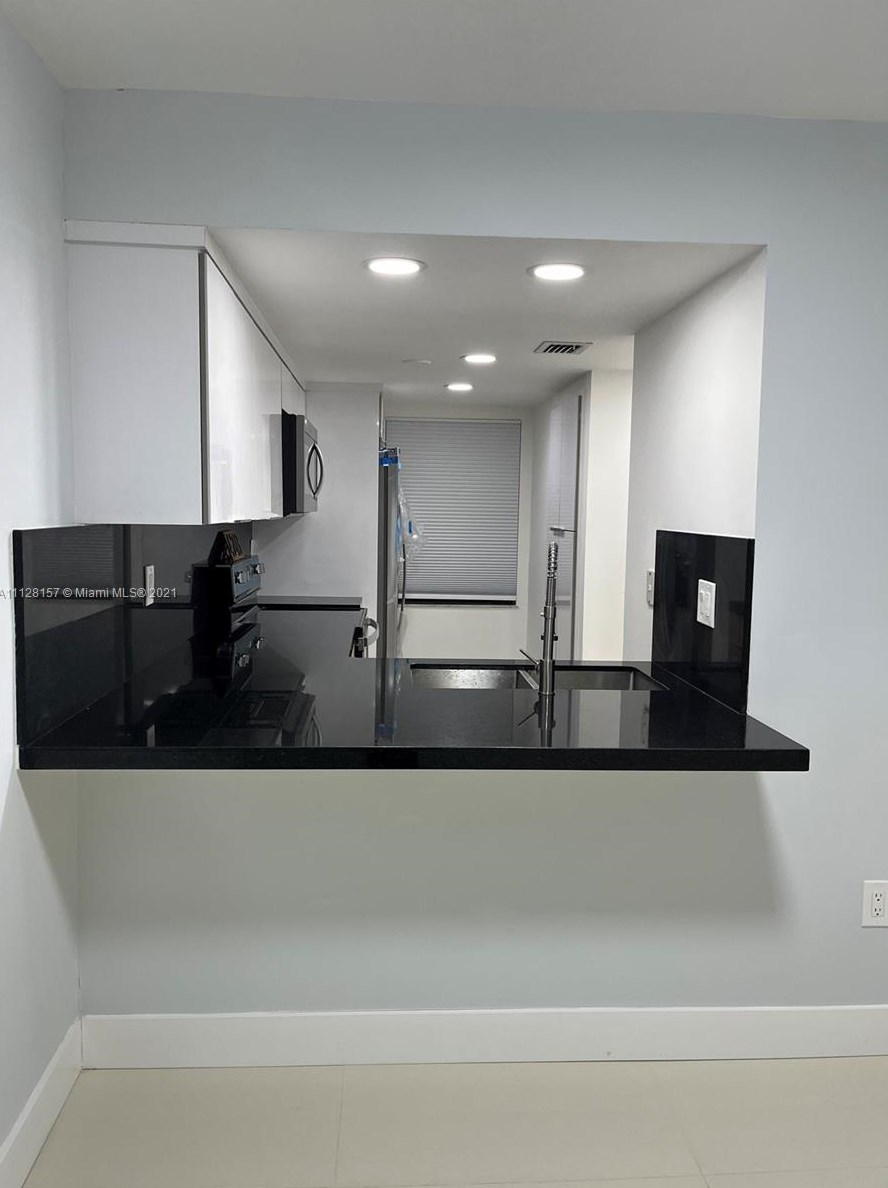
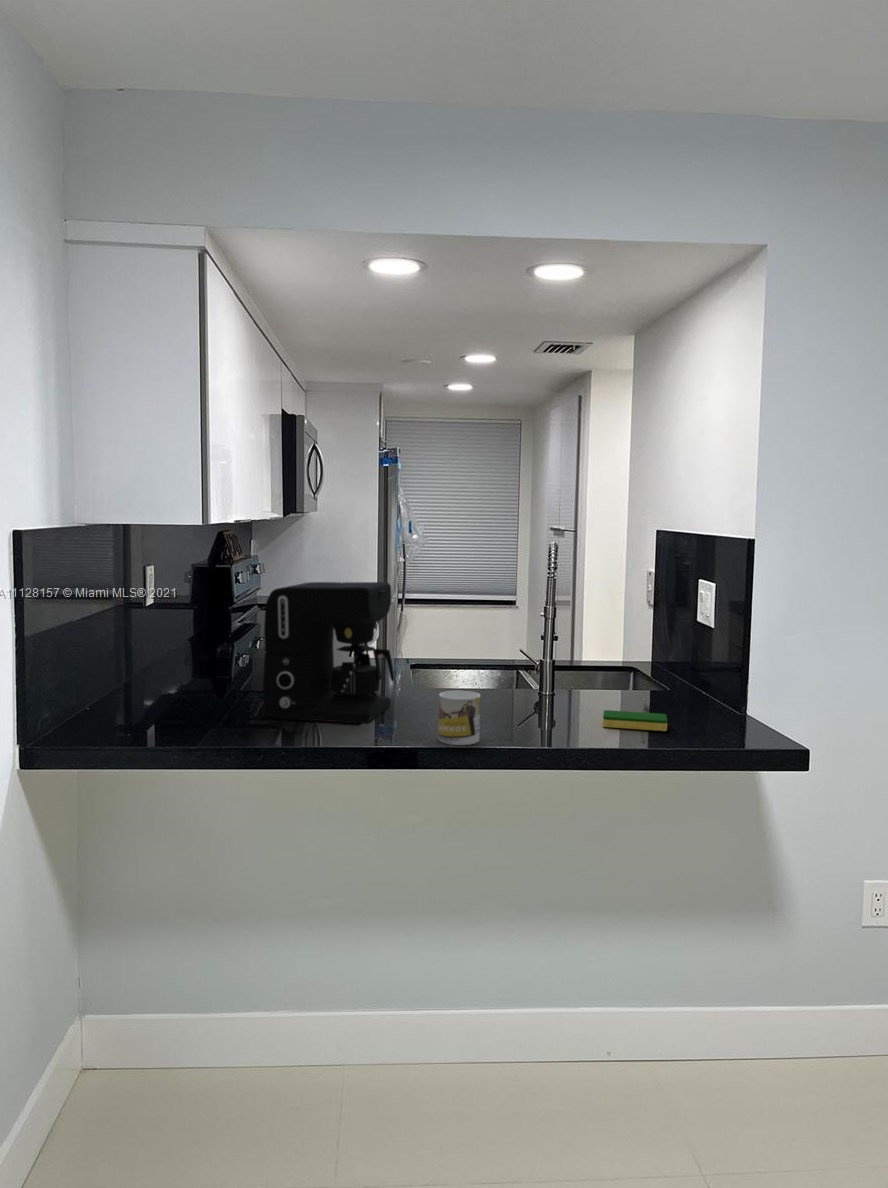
+ coffee maker [262,581,395,724]
+ mug [438,690,481,746]
+ dish sponge [602,709,668,732]
